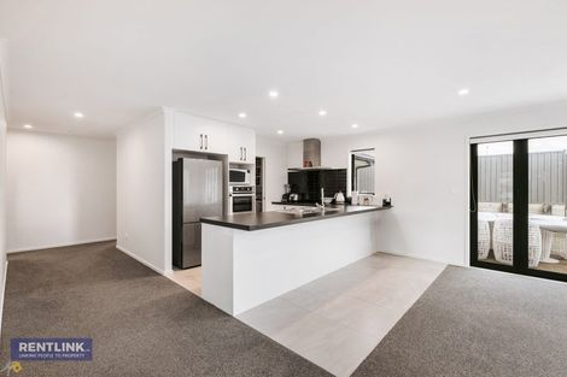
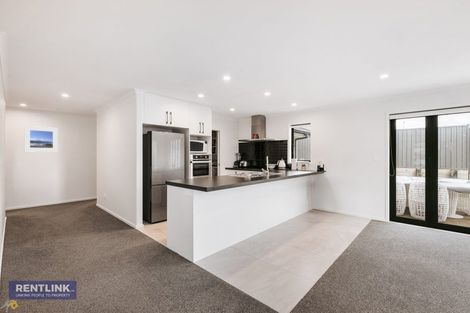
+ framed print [23,125,59,153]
